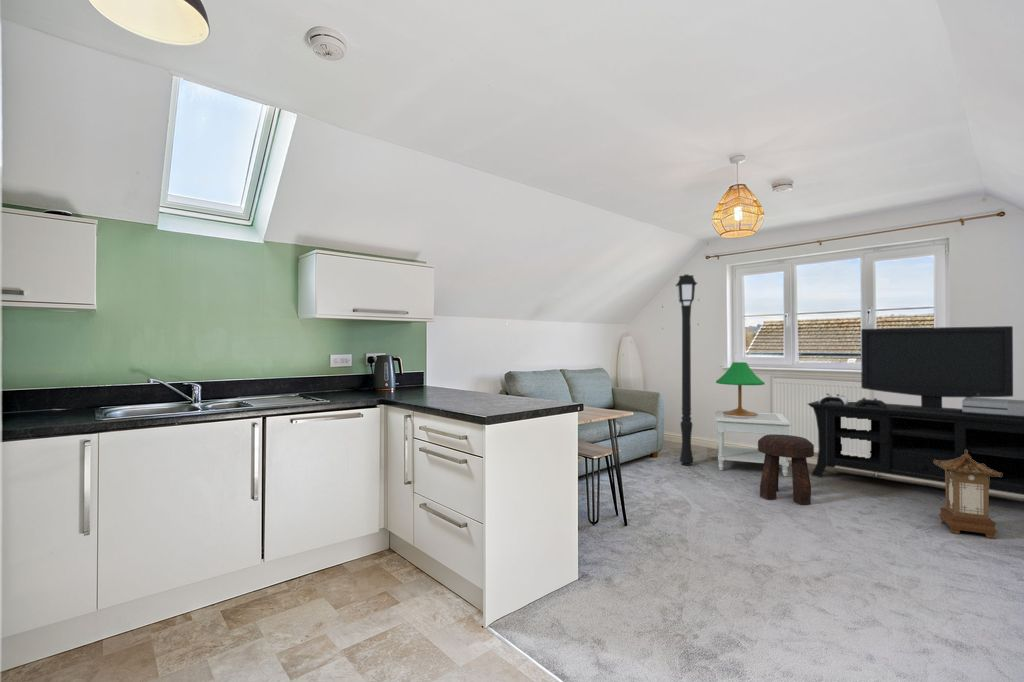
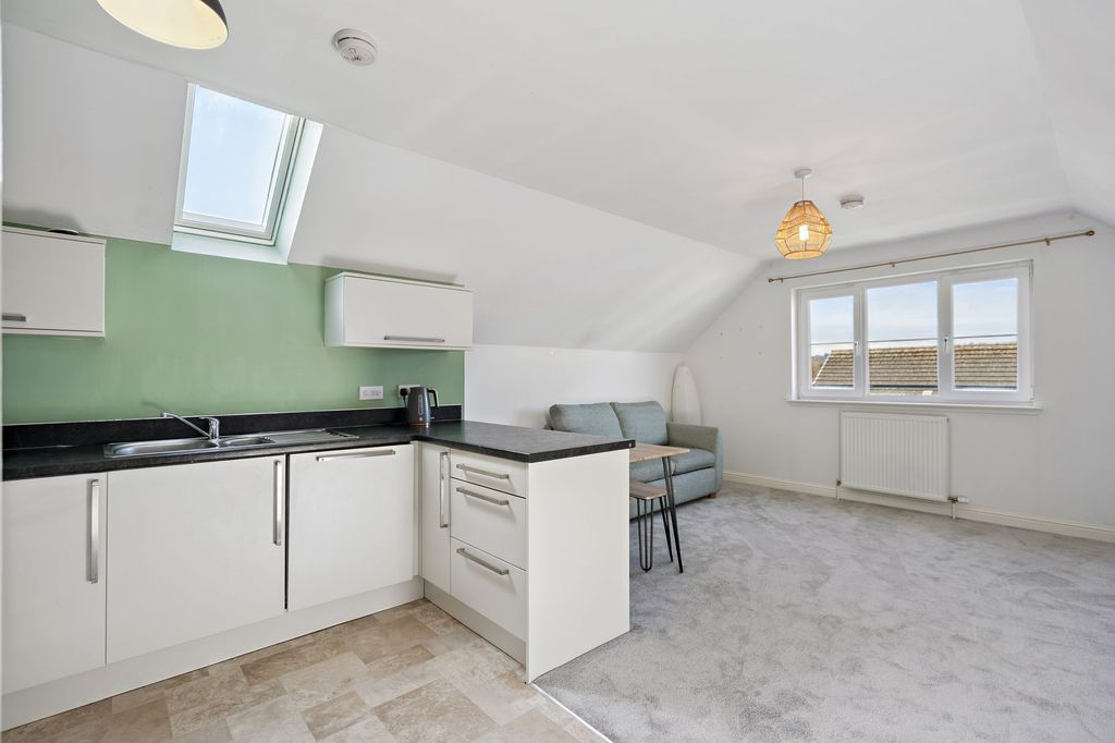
- table lamp [715,361,766,417]
- floor lamp [675,273,698,467]
- lantern [934,450,1002,540]
- stool [757,434,815,506]
- media console [807,325,1024,496]
- side table [715,410,793,477]
